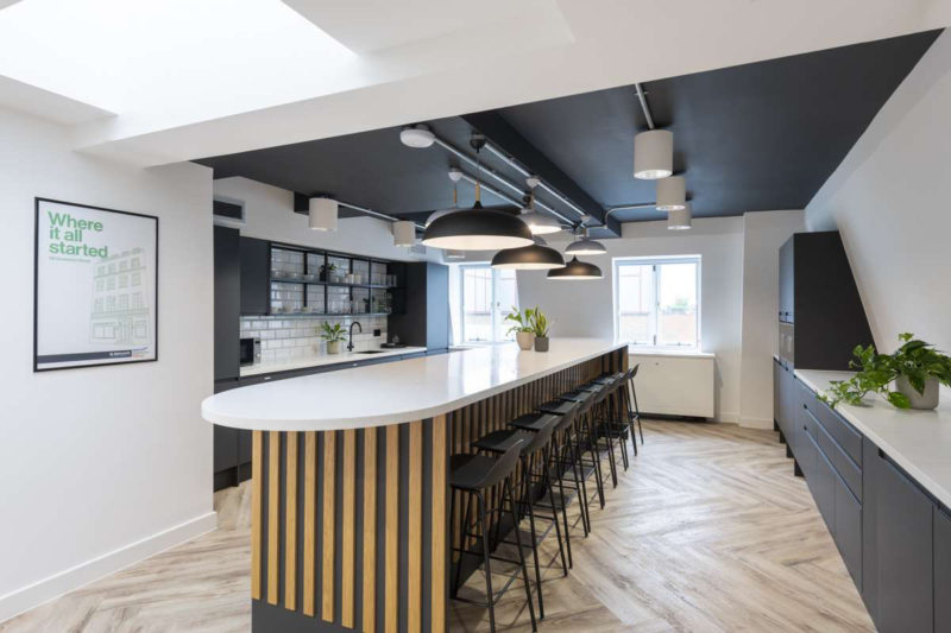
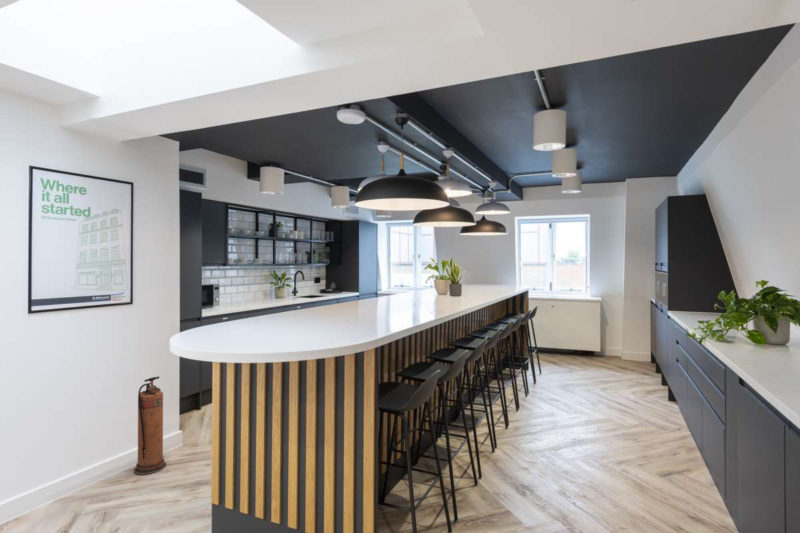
+ fire extinguisher [133,375,168,476]
